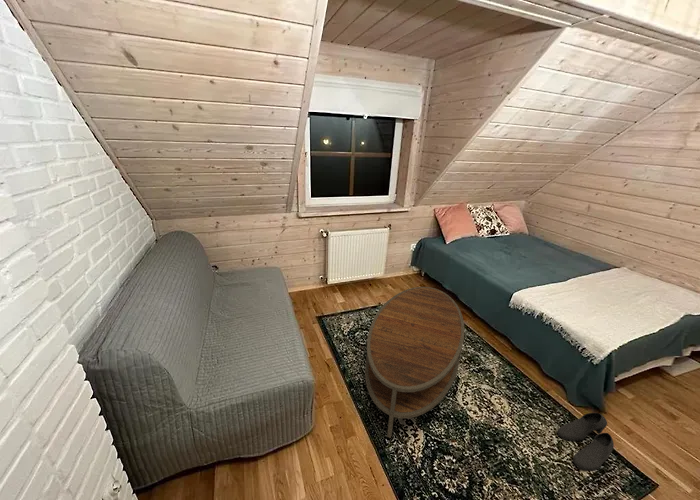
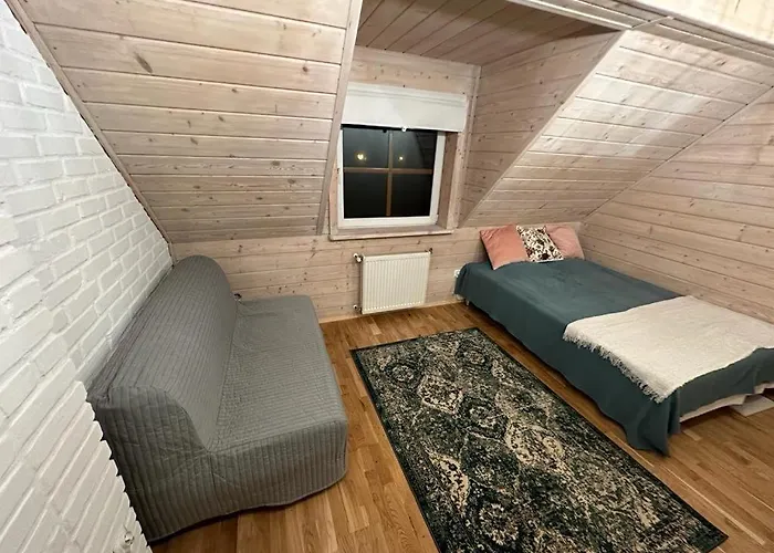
- shoe [557,412,615,471]
- coffee table [364,286,466,439]
